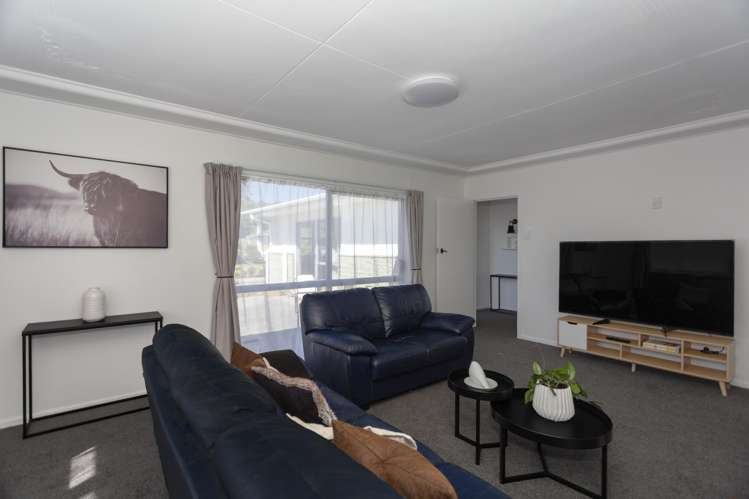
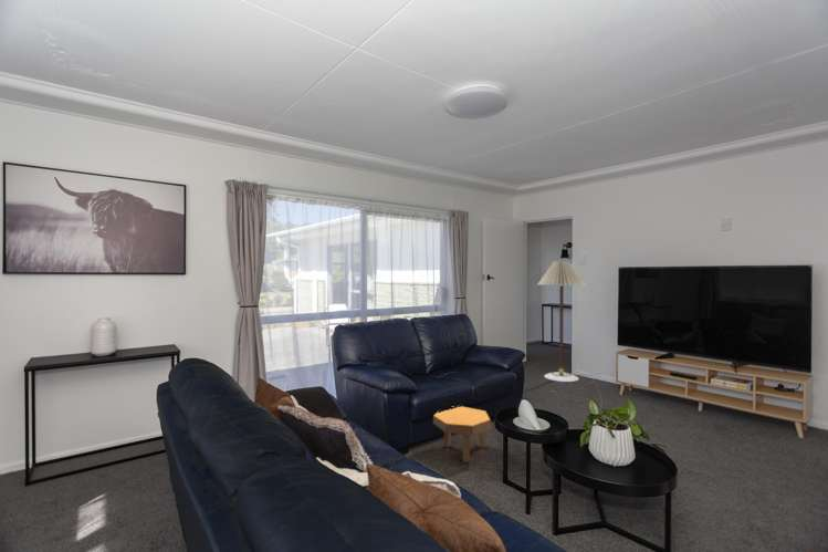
+ footstool [432,405,494,464]
+ floor lamp [537,260,588,383]
